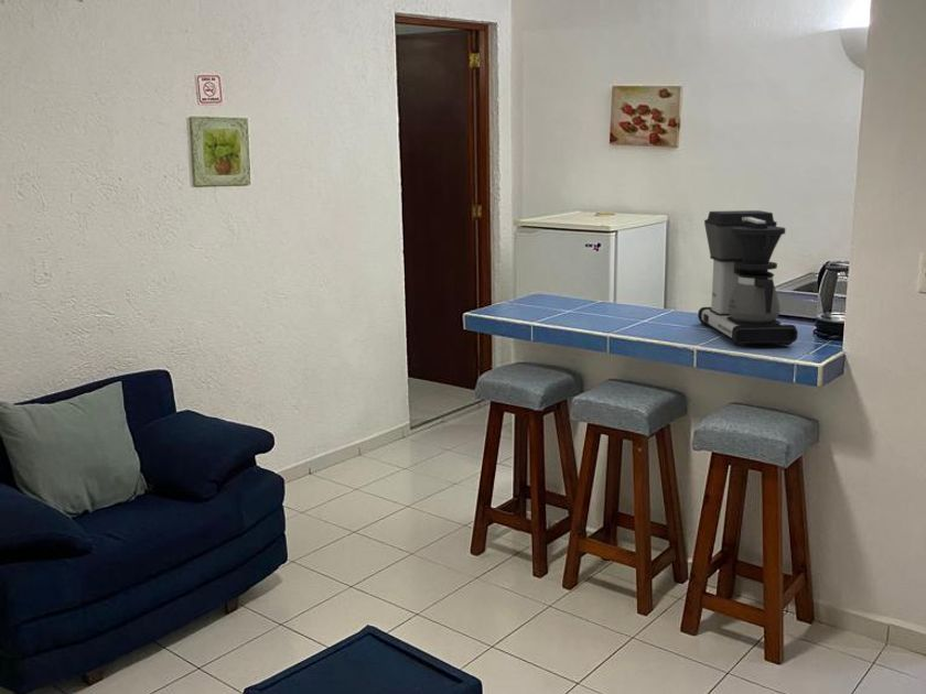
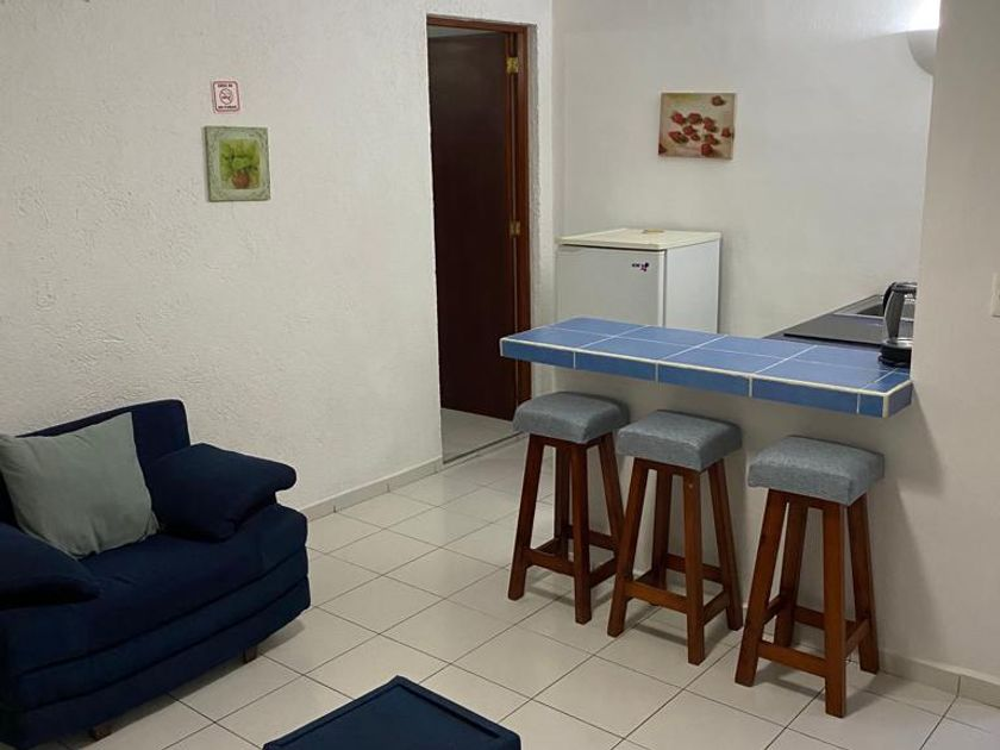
- coffee maker [697,209,799,347]
